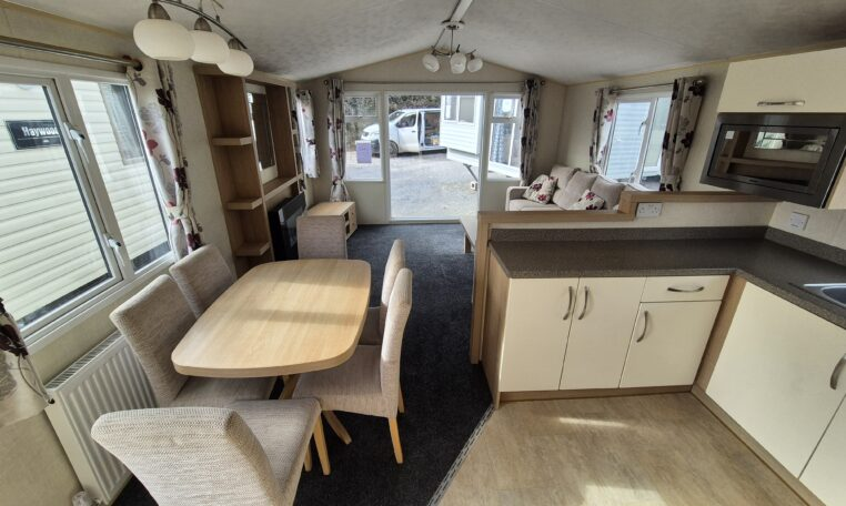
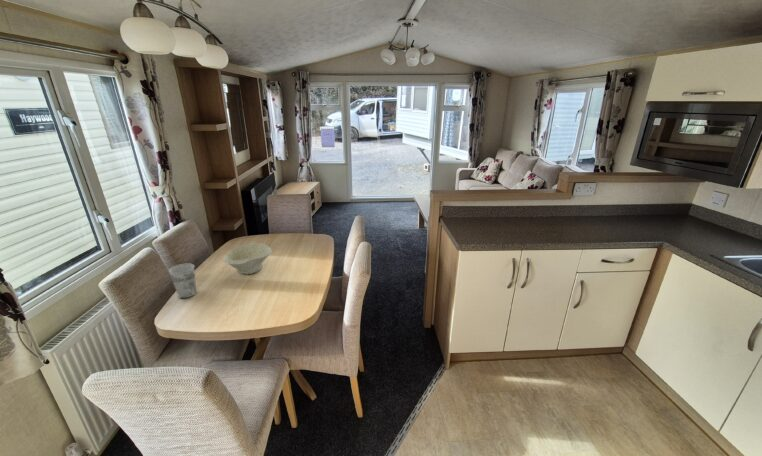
+ cup [168,262,197,299]
+ bowl [222,242,273,275]
